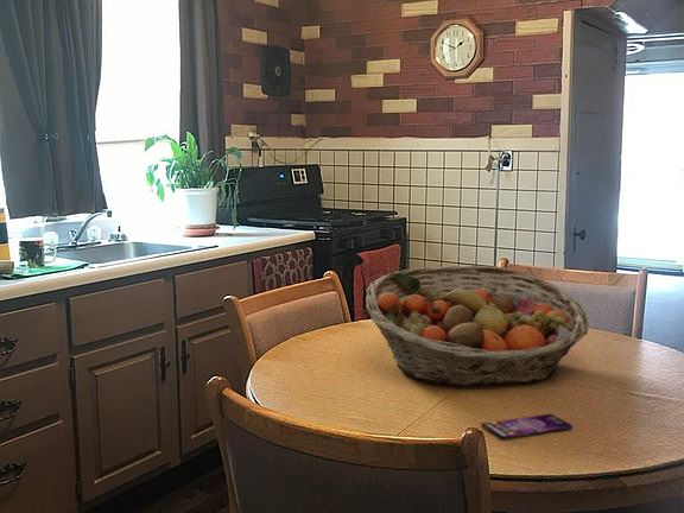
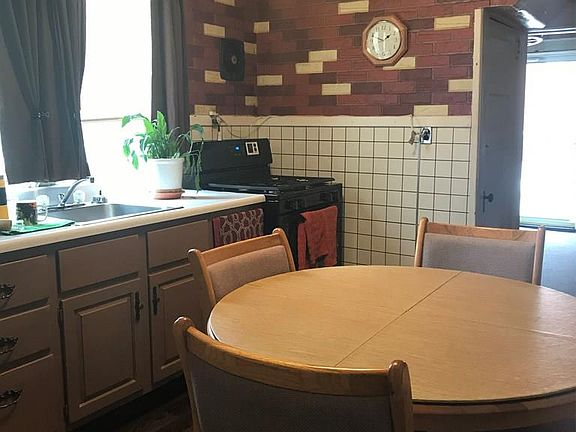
- smartphone [480,413,574,439]
- fruit basket [365,265,589,388]
